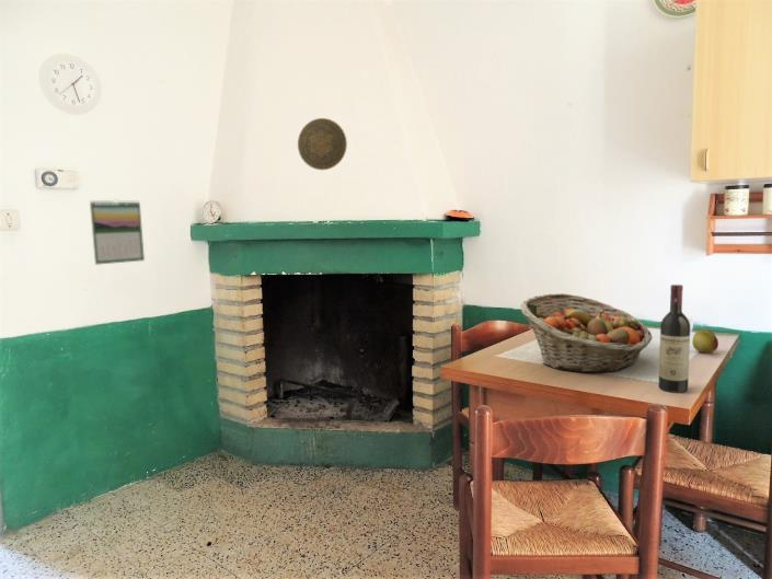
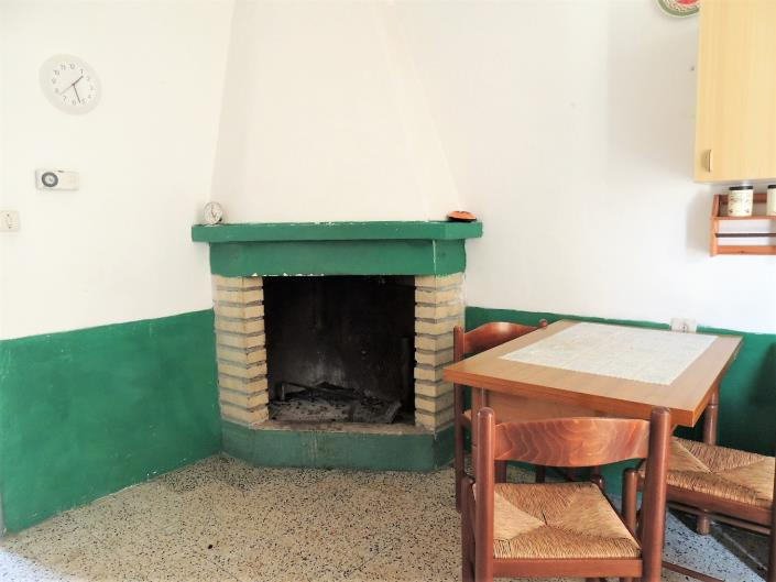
- calendar [89,198,146,266]
- fruit basket [520,292,653,373]
- apple [691,328,719,354]
- decorative plate [297,117,348,171]
- wine bottle [657,283,692,394]
